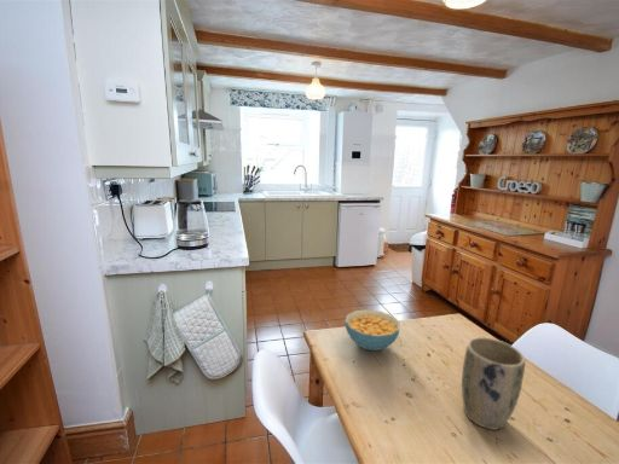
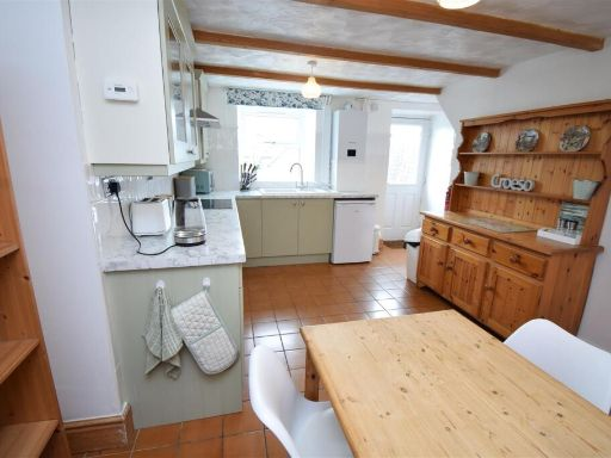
- cereal bowl [343,308,401,352]
- plant pot [461,336,526,431]
